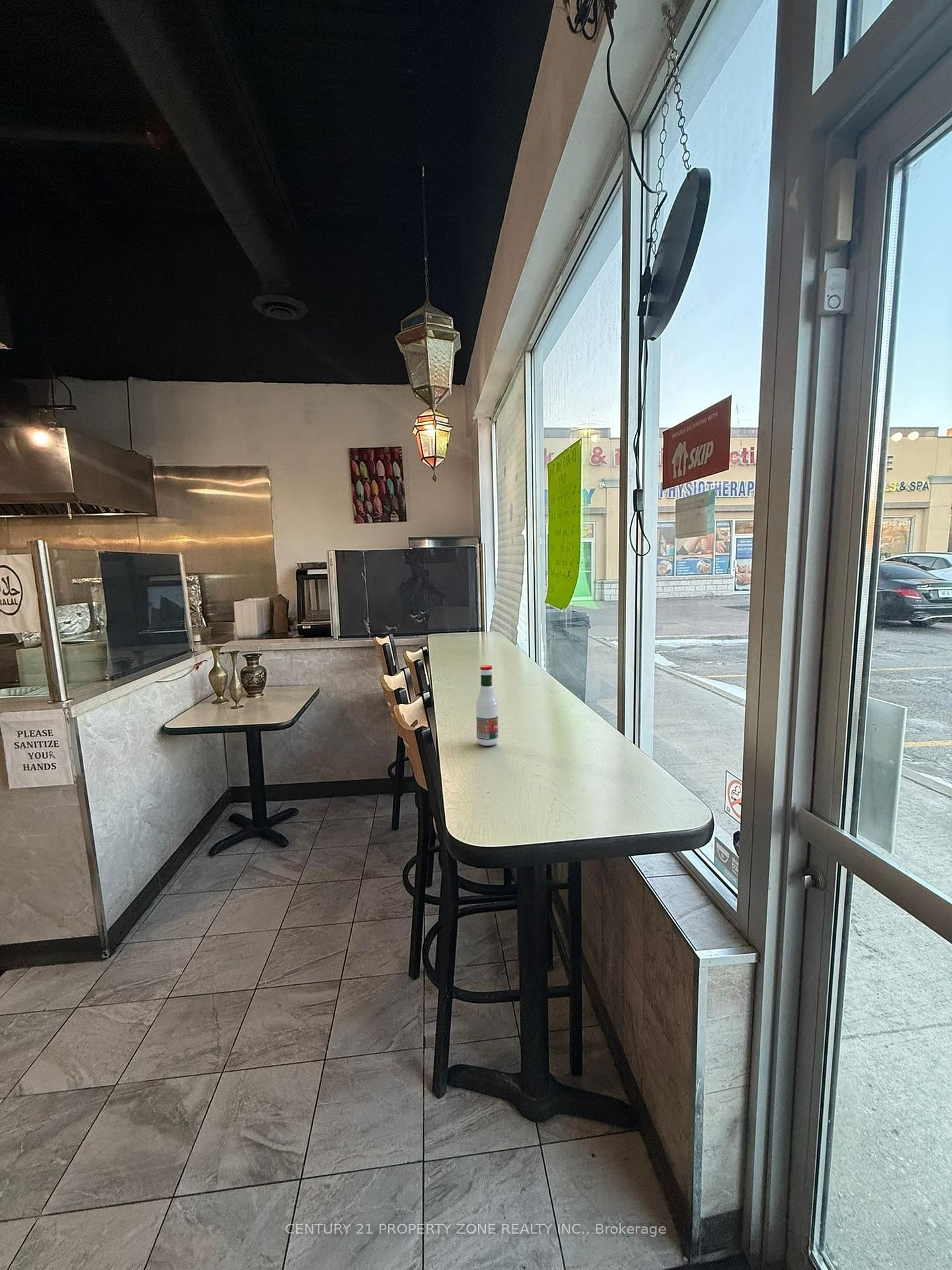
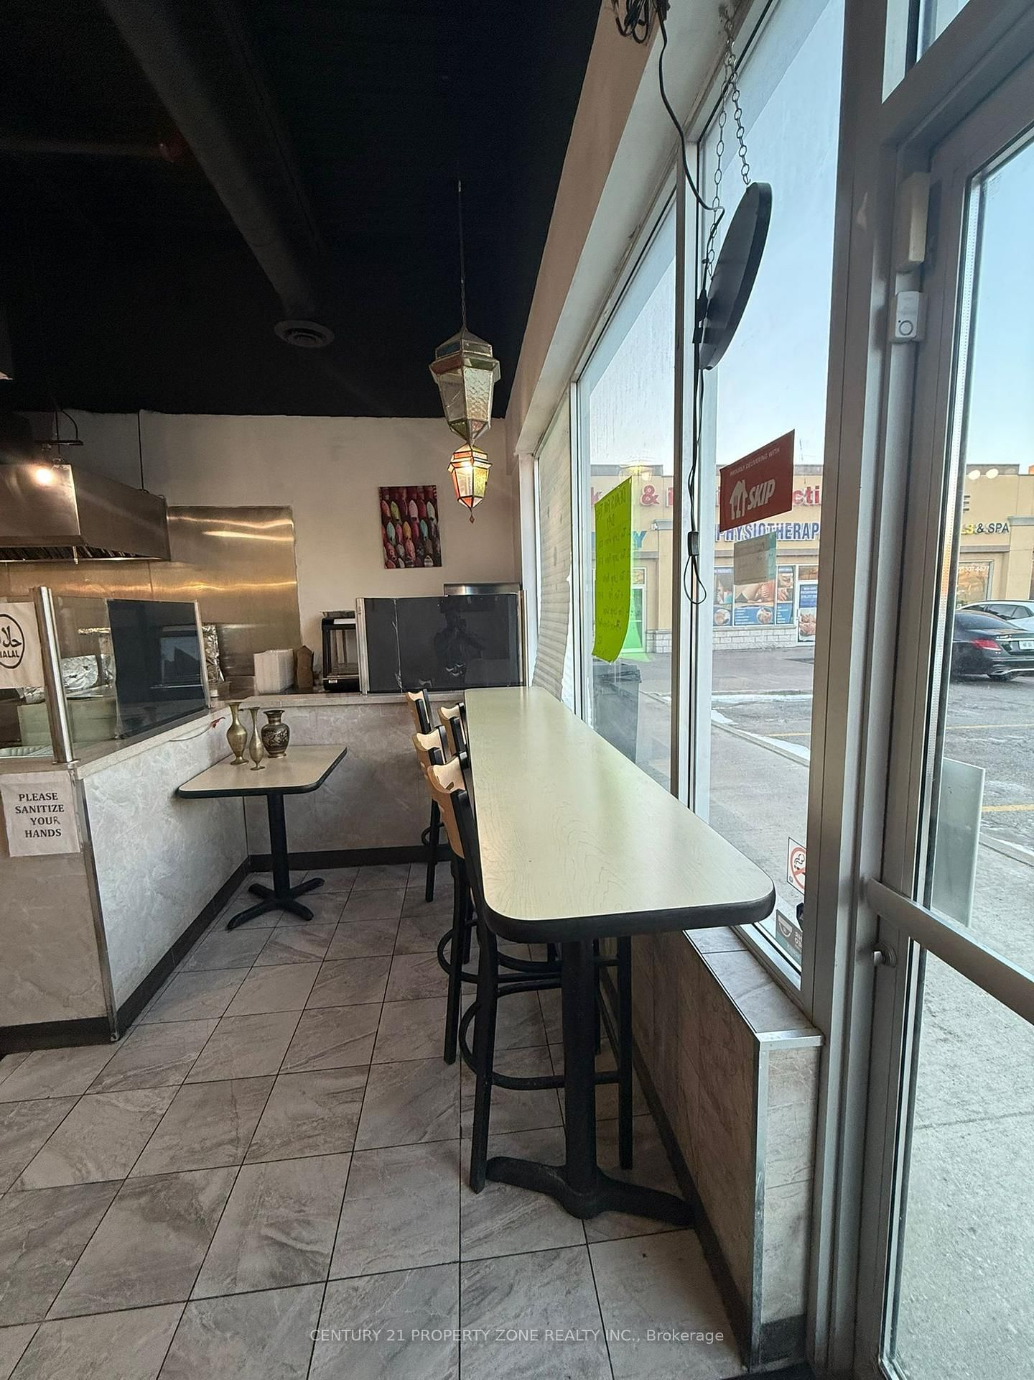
- tabasco sauce [475,665,499,747]
